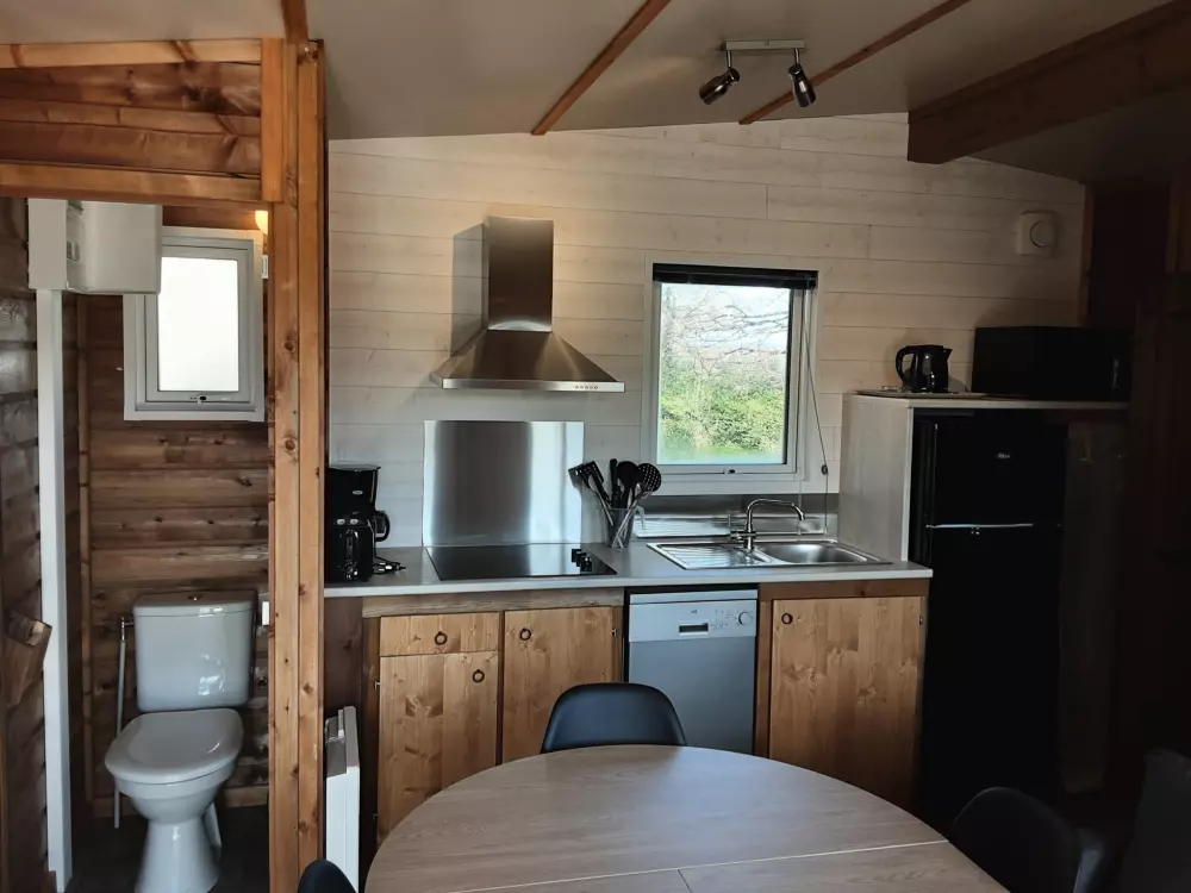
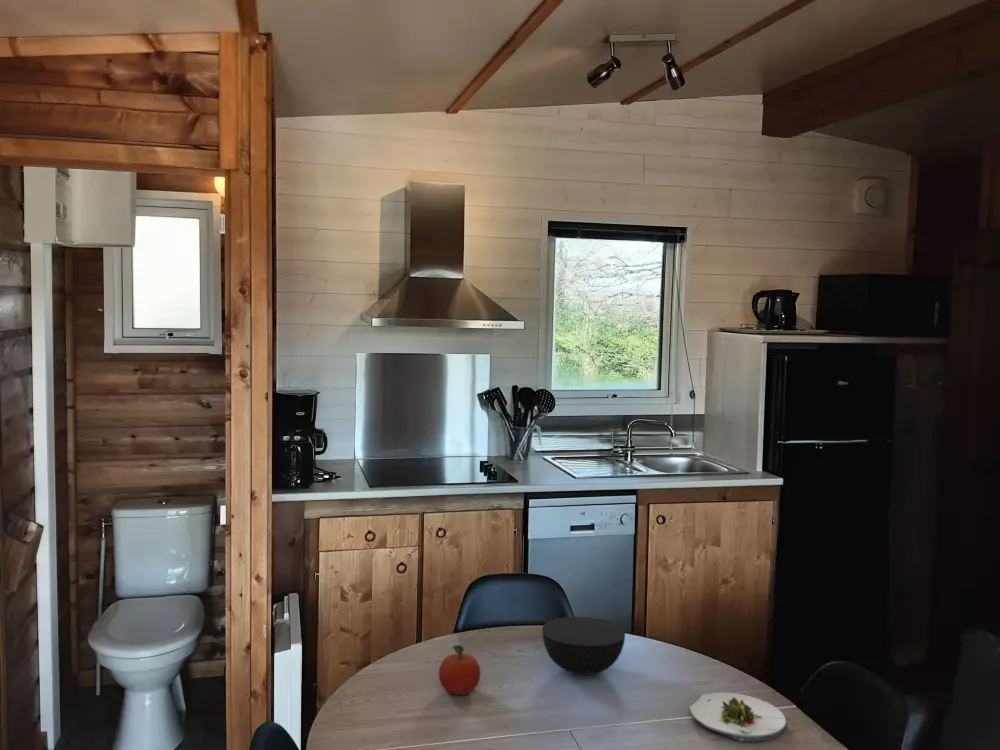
+ fruit [438,644,482,696]
+ bowl [541,616,626,676]
+ salad plate [689,692,788,742]
